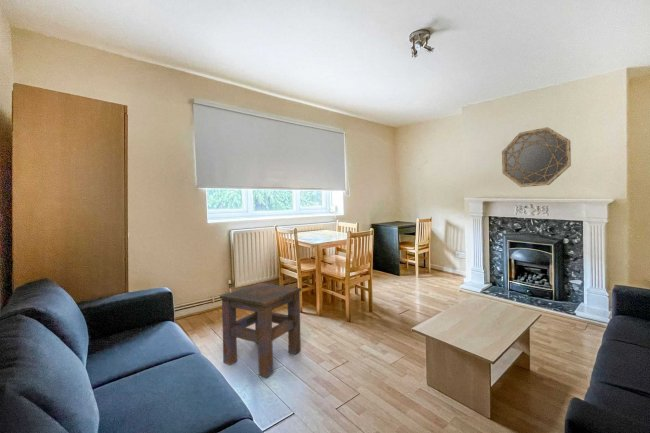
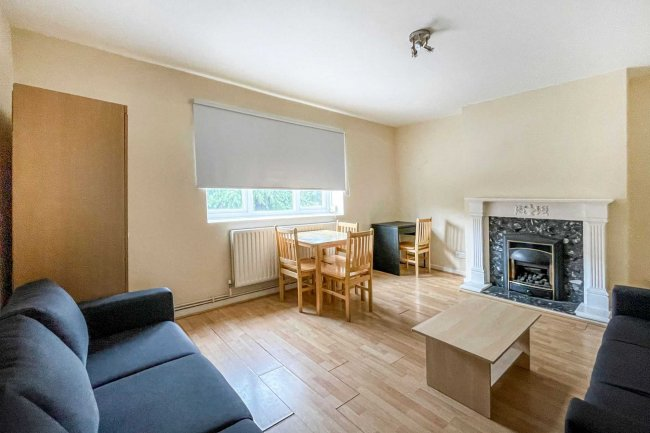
- side table [219,282,302,378]
- home mirror [501,126,572,188]
